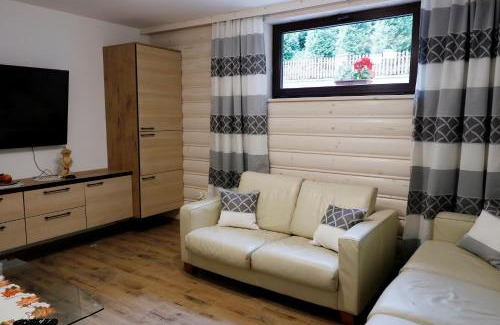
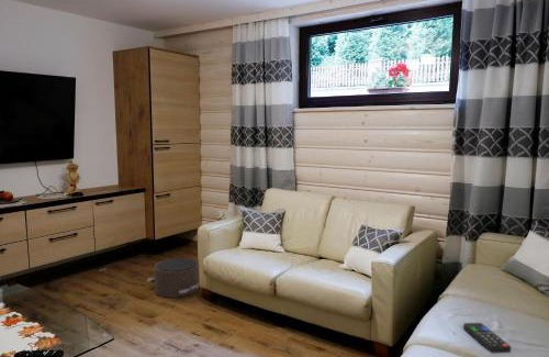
+ pouf [145,257,201,299]
+ remote control [462,322,512,354]
